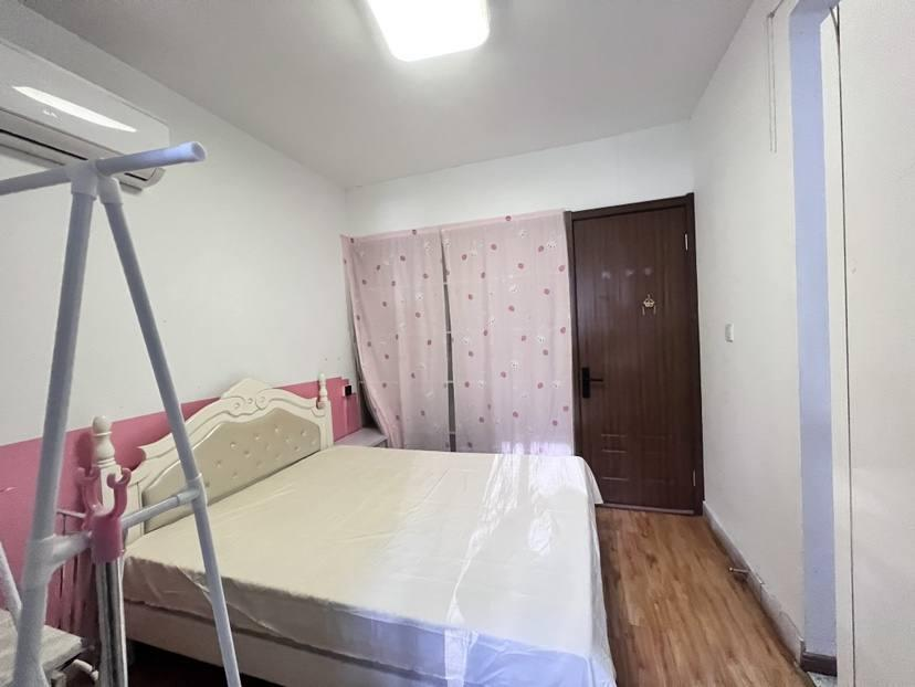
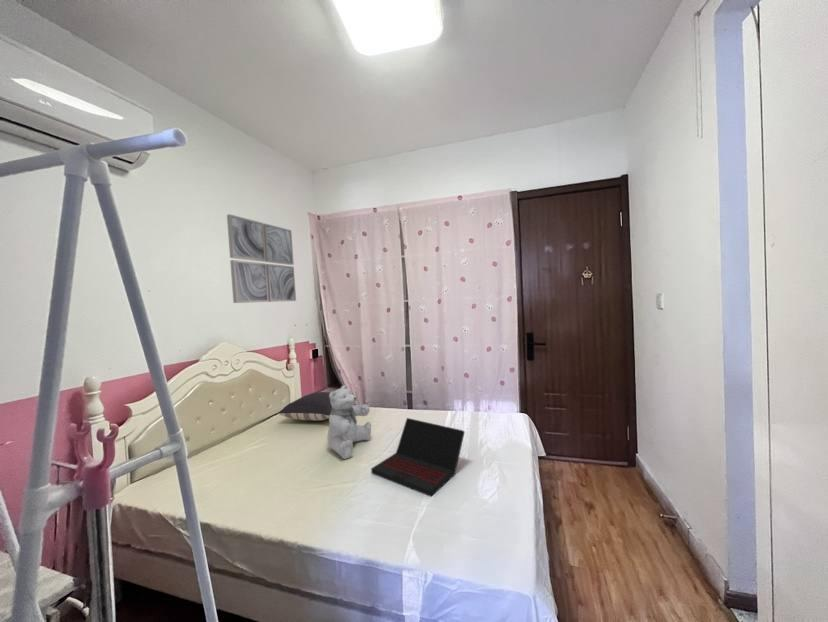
+ pillow [277,391,332,422]
+ wall art [226,213,297,304]
+ teddy bear [326,384,372,460]
+ laptop [370,417,466,498]
